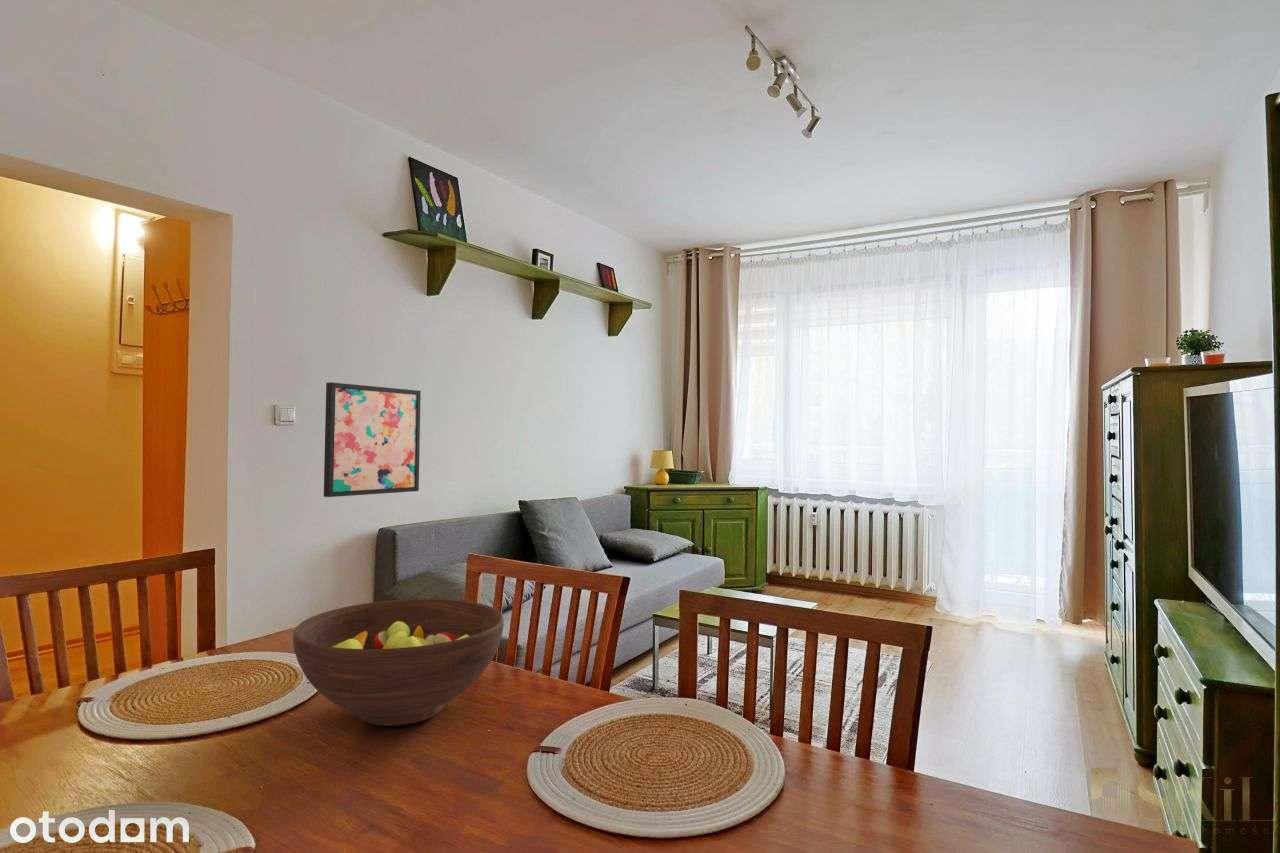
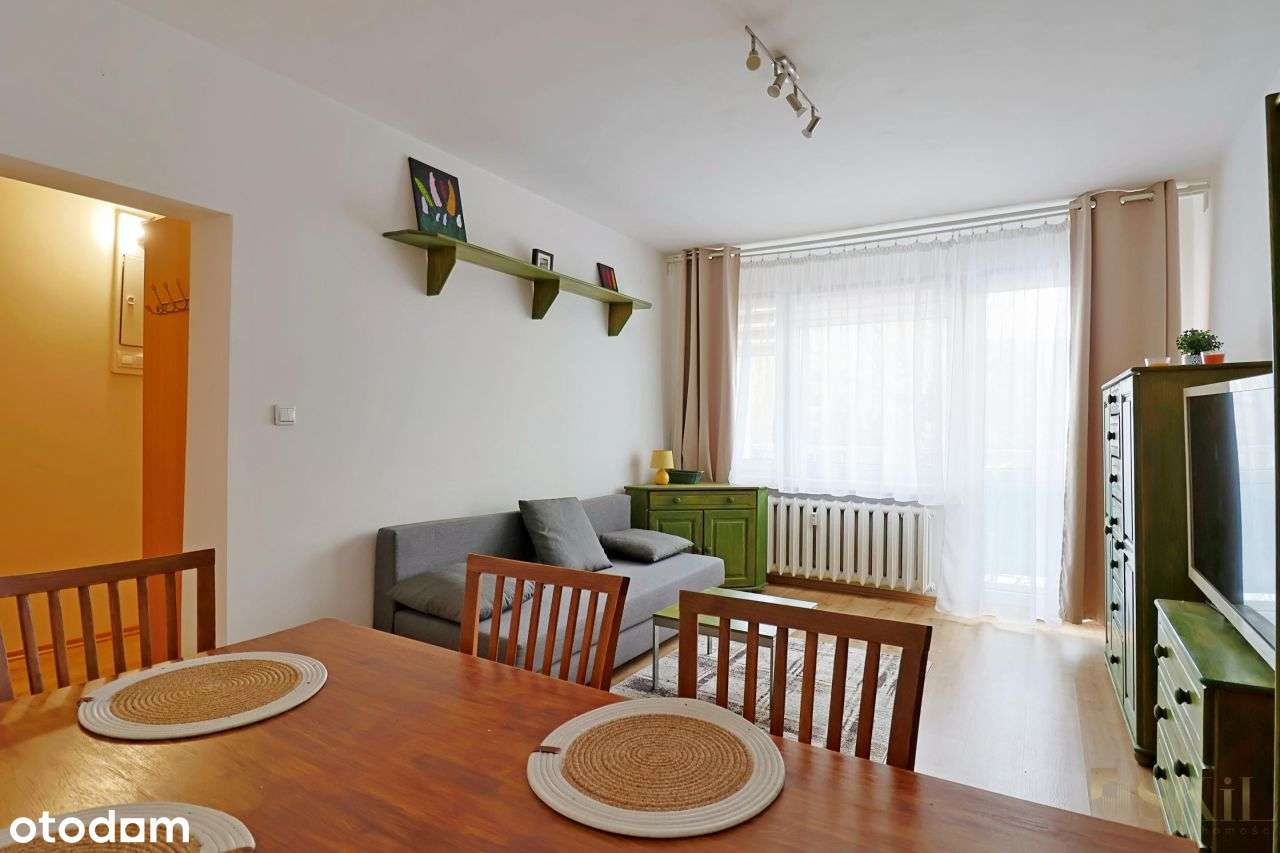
- wall art [323,381,422,498]
- fruit bowl [292,598,505,727]
